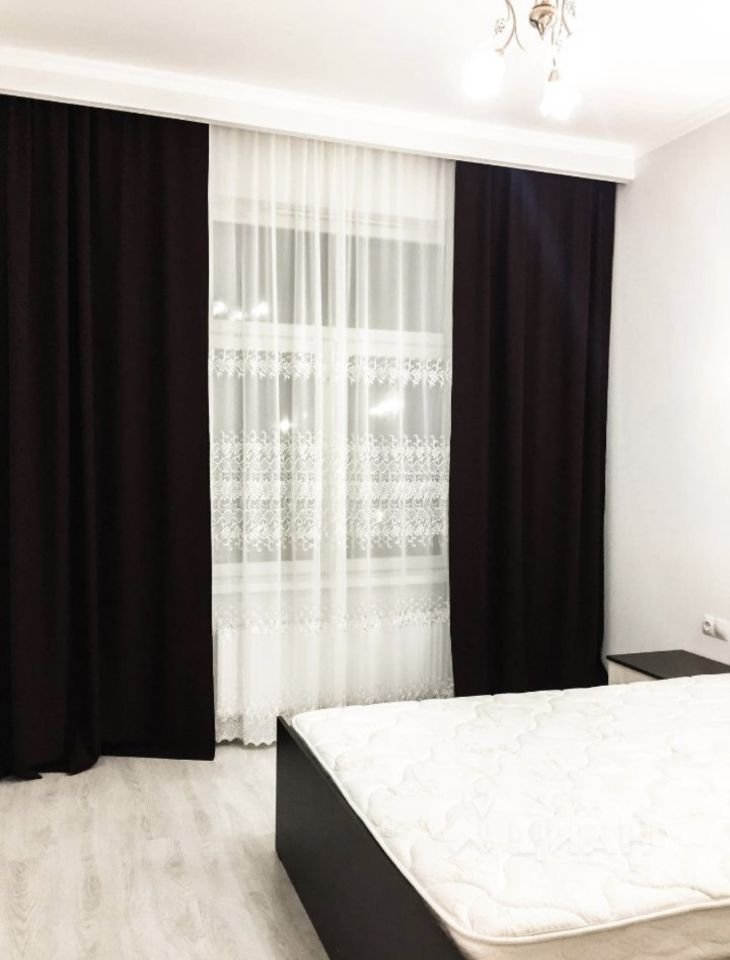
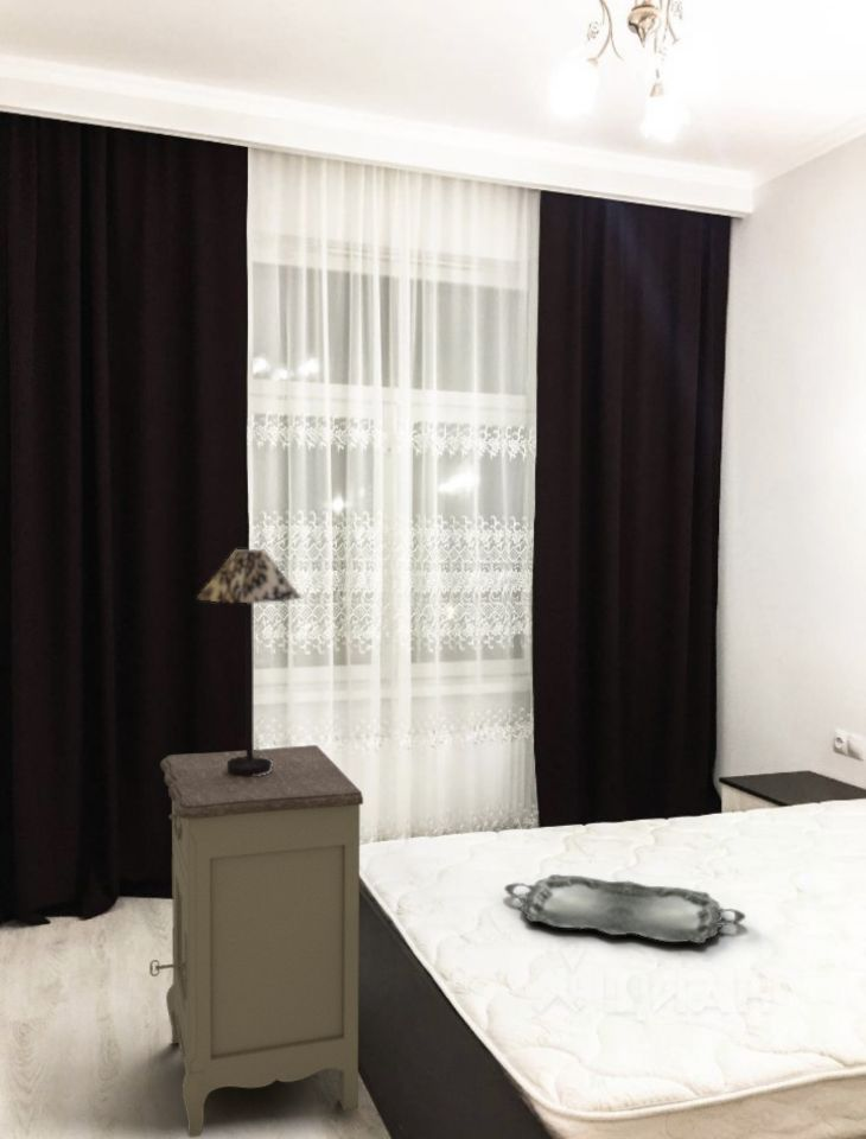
+ nightstand [148,744,364,1139]
+ serving tray [503,873,747,944]
+ table lamp [196,548,303,777]
